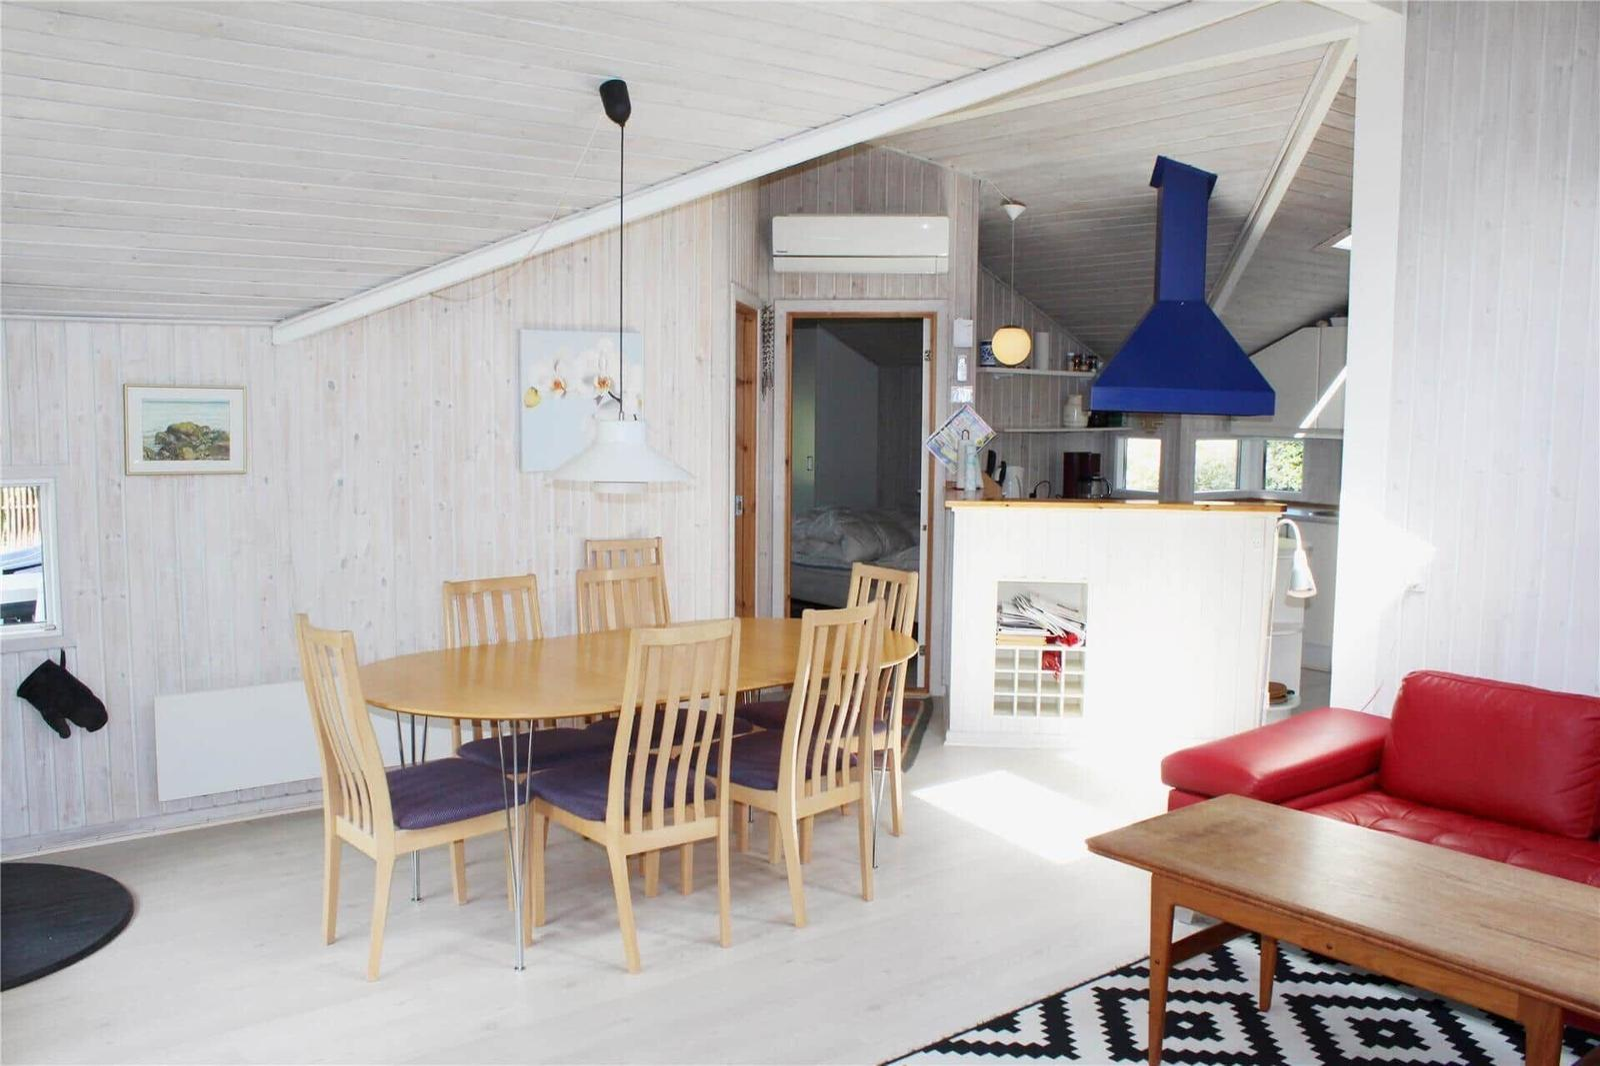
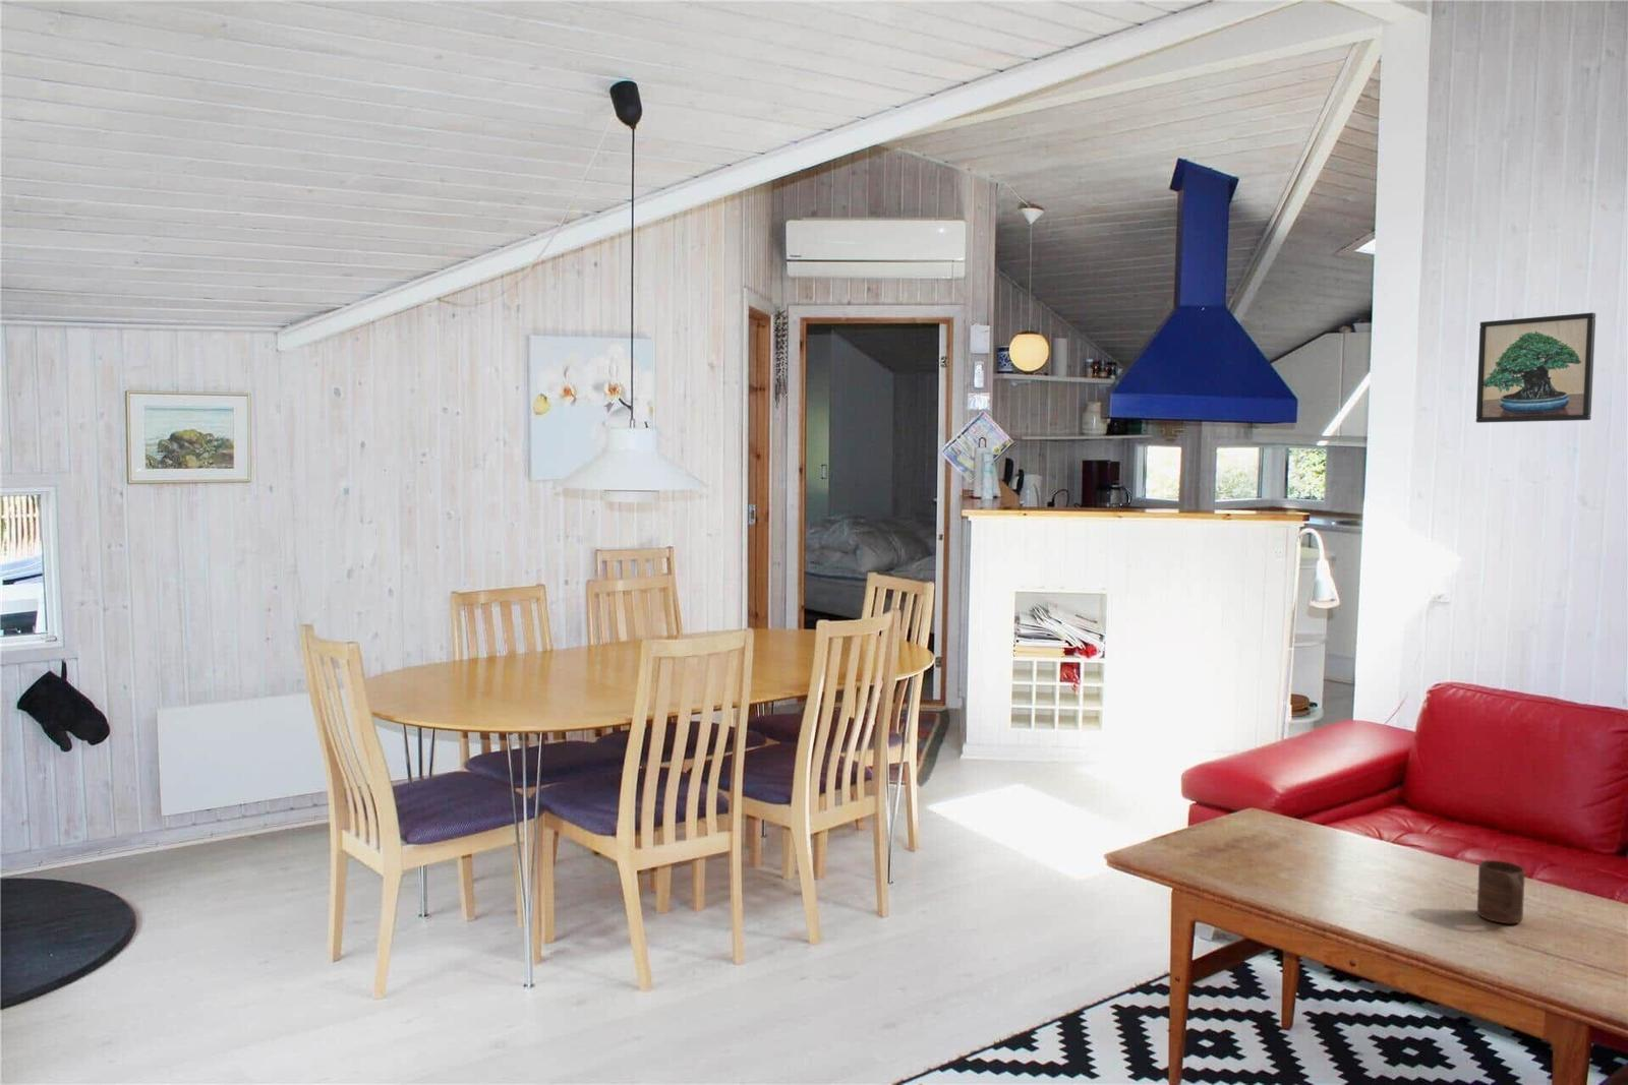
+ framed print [1475,312,1597,424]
+ cup [1477,860,1526,924]
